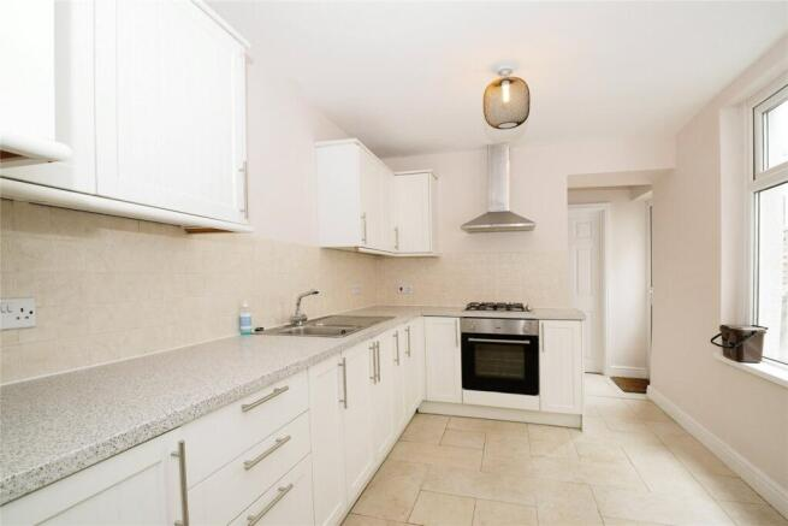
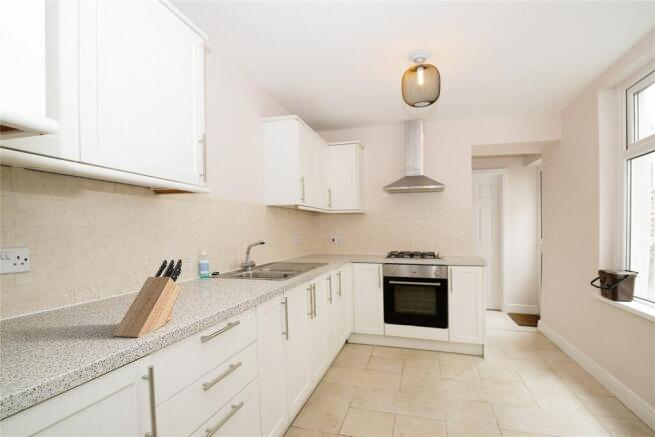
+ knife block [112,258,183,339]
